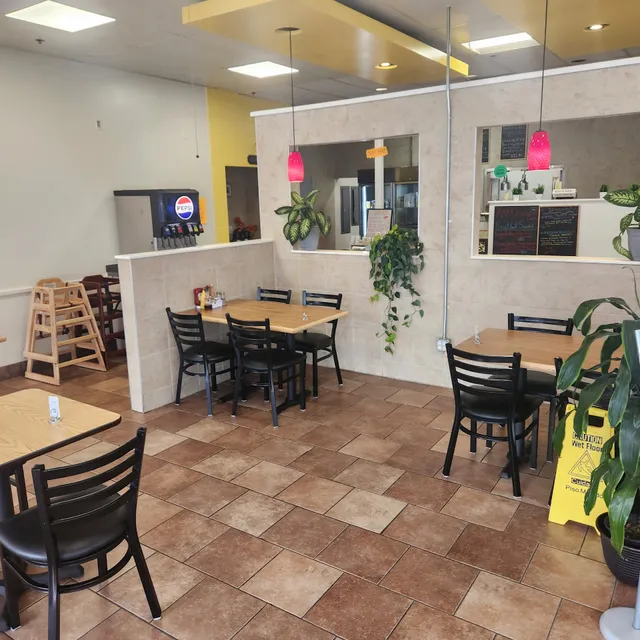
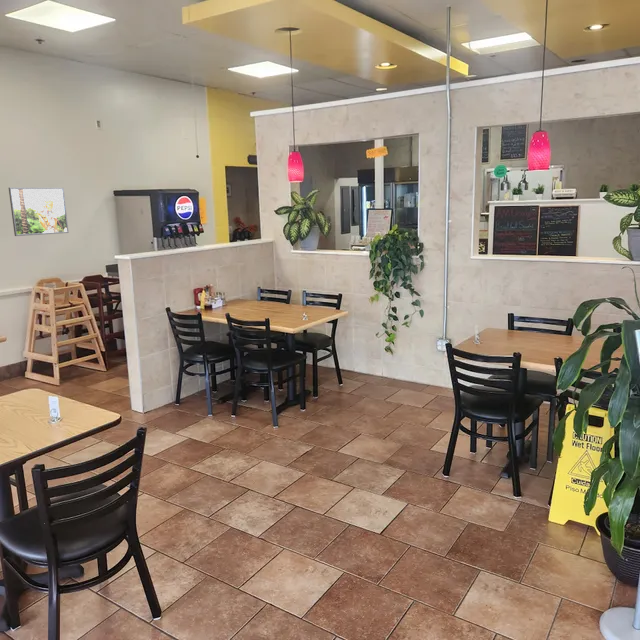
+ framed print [8,187,70,237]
